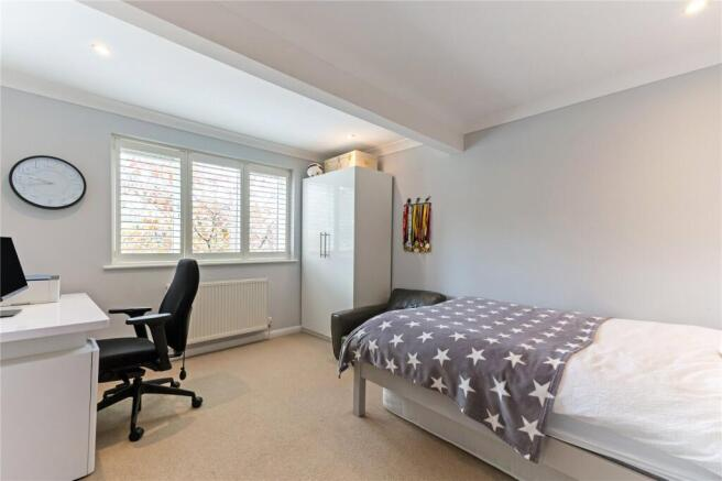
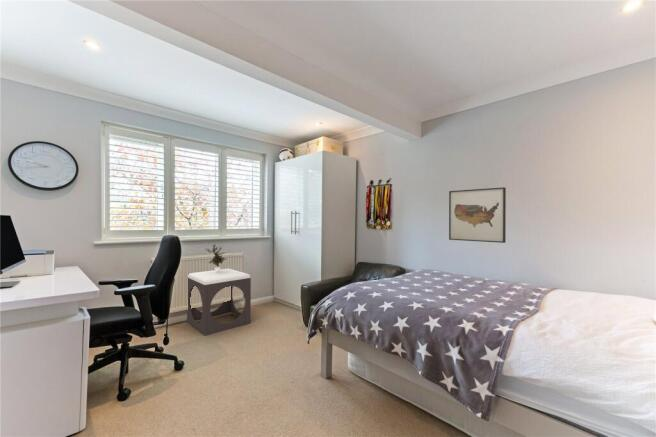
+ potted plant [204,243,227,272]
+ wall art [448,186,507,244]
+ footstool [186,268,252,337]
